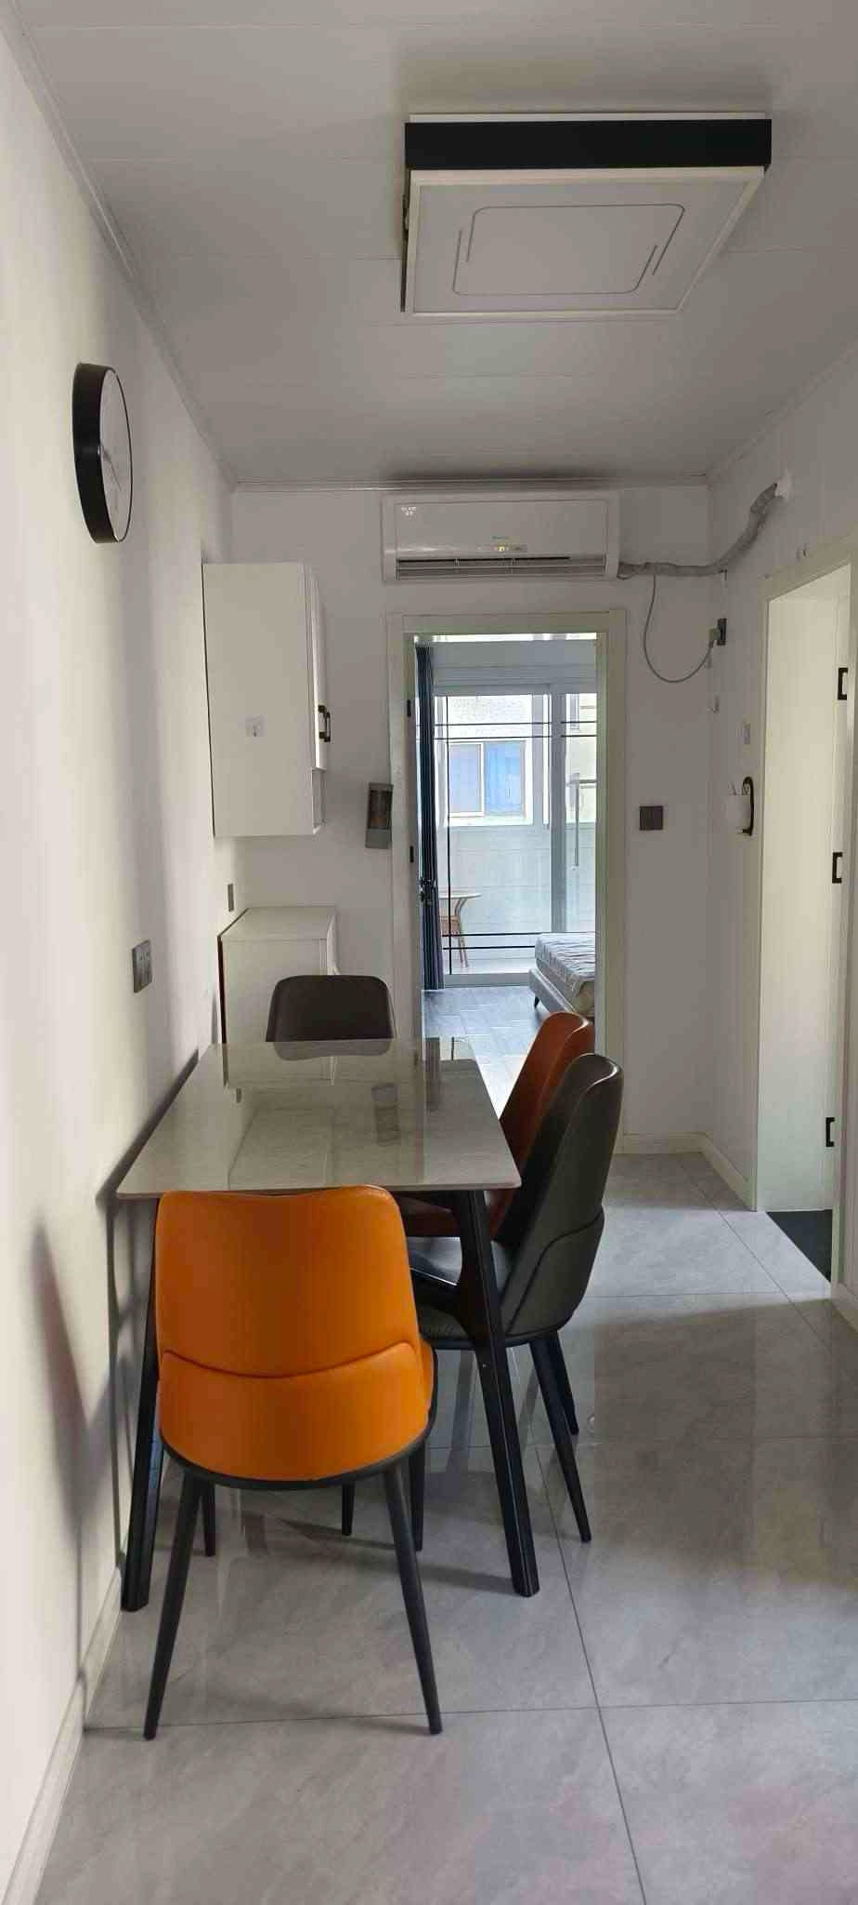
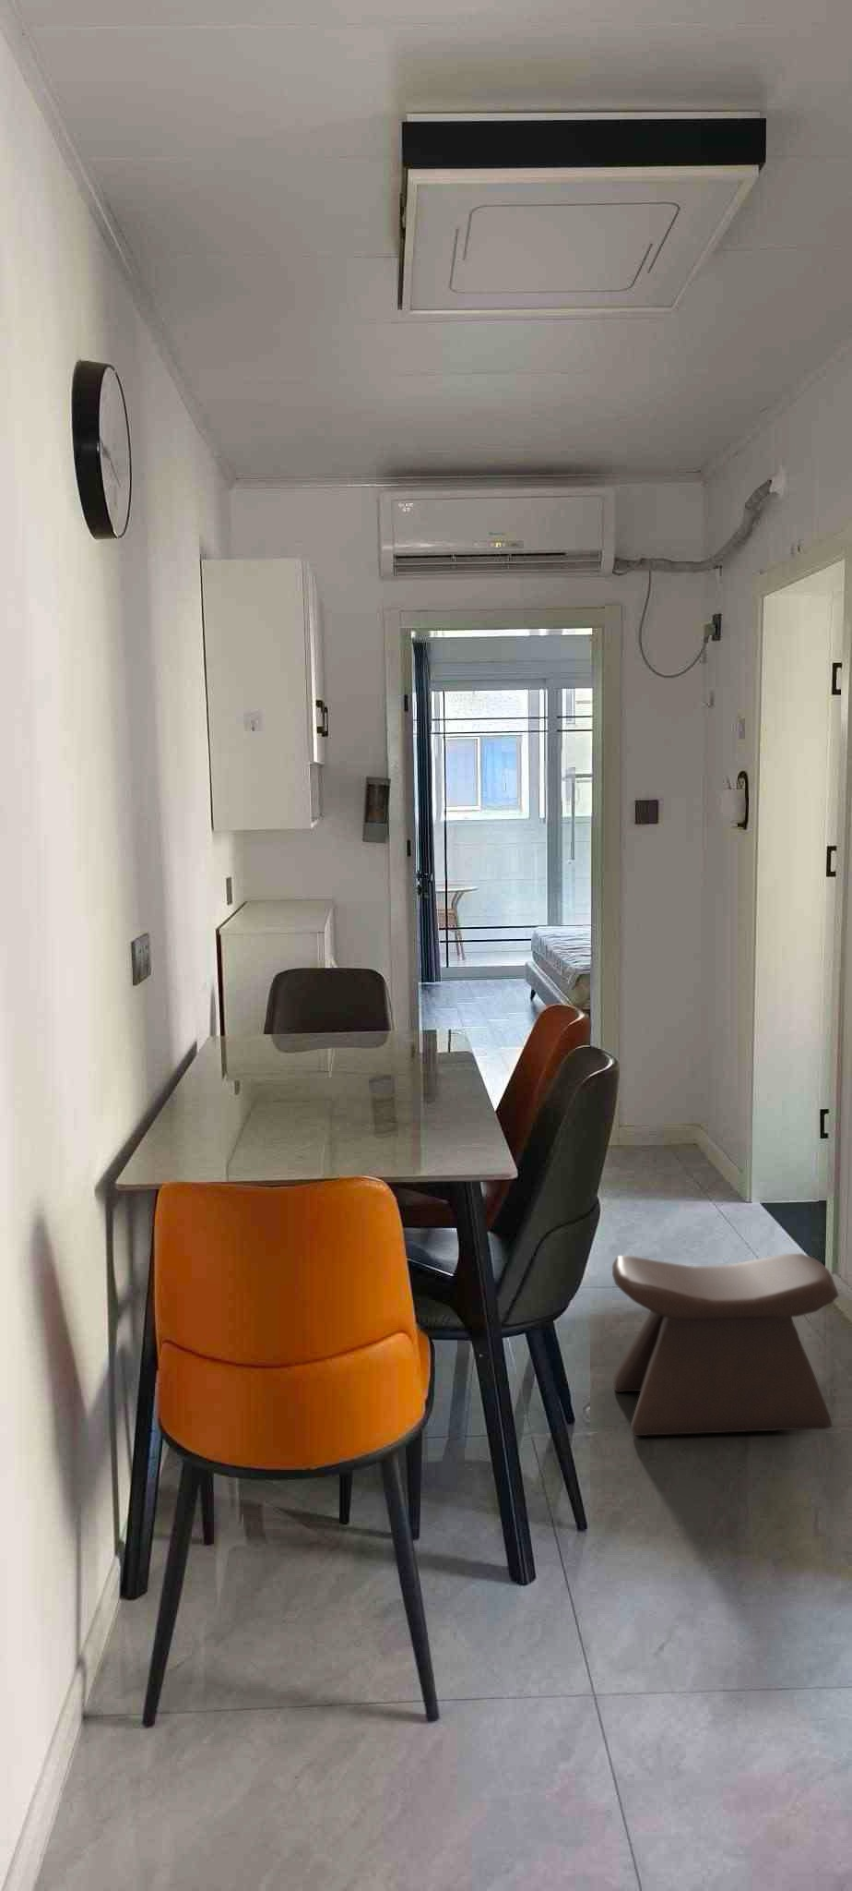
+ stool [611,1253,840,1436]
